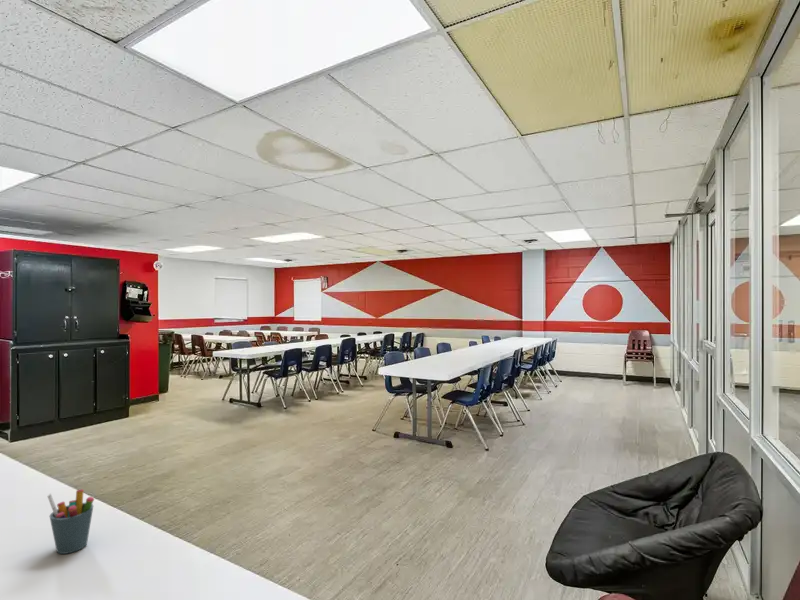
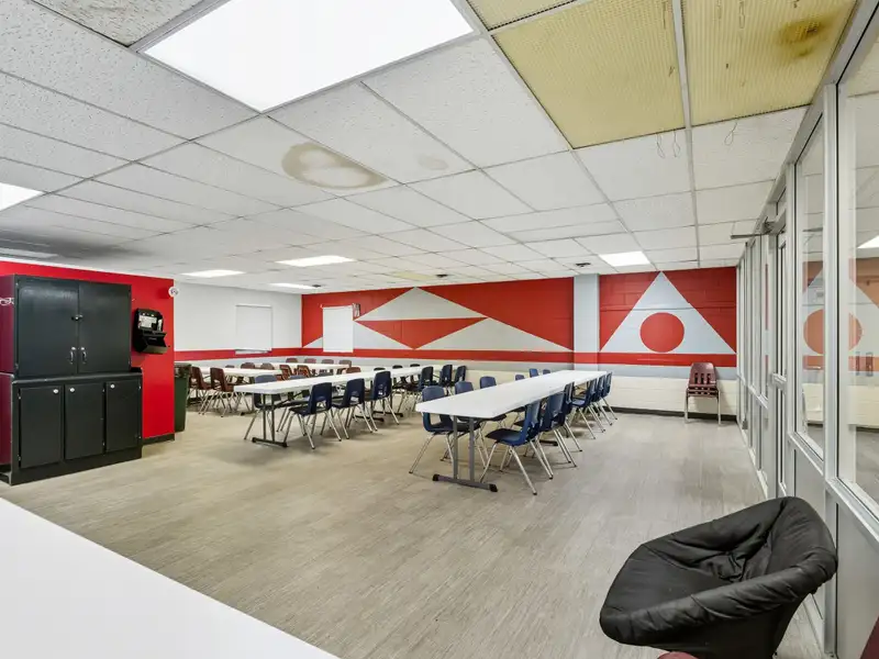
- pen holder [47,488,95,555]
